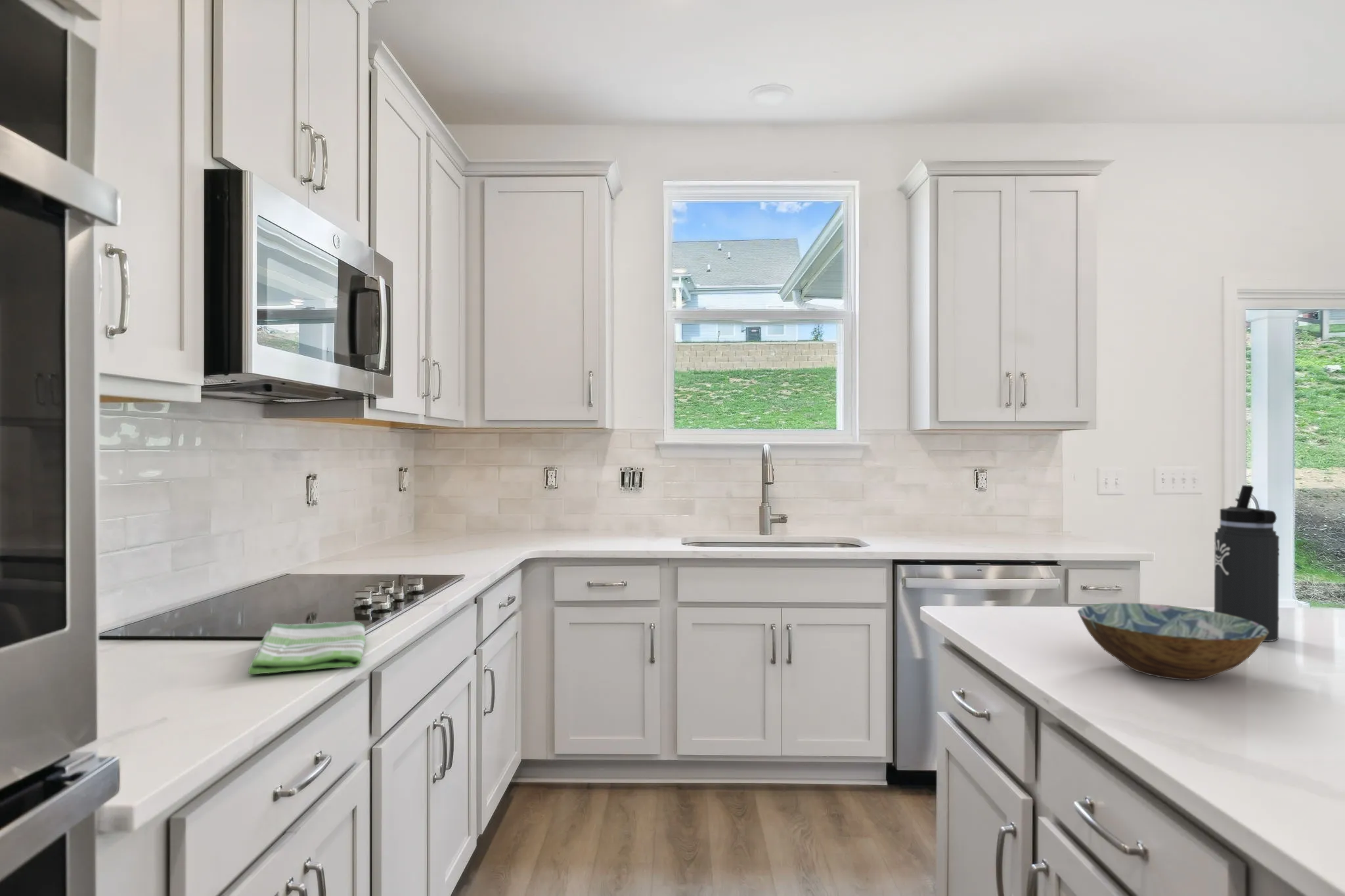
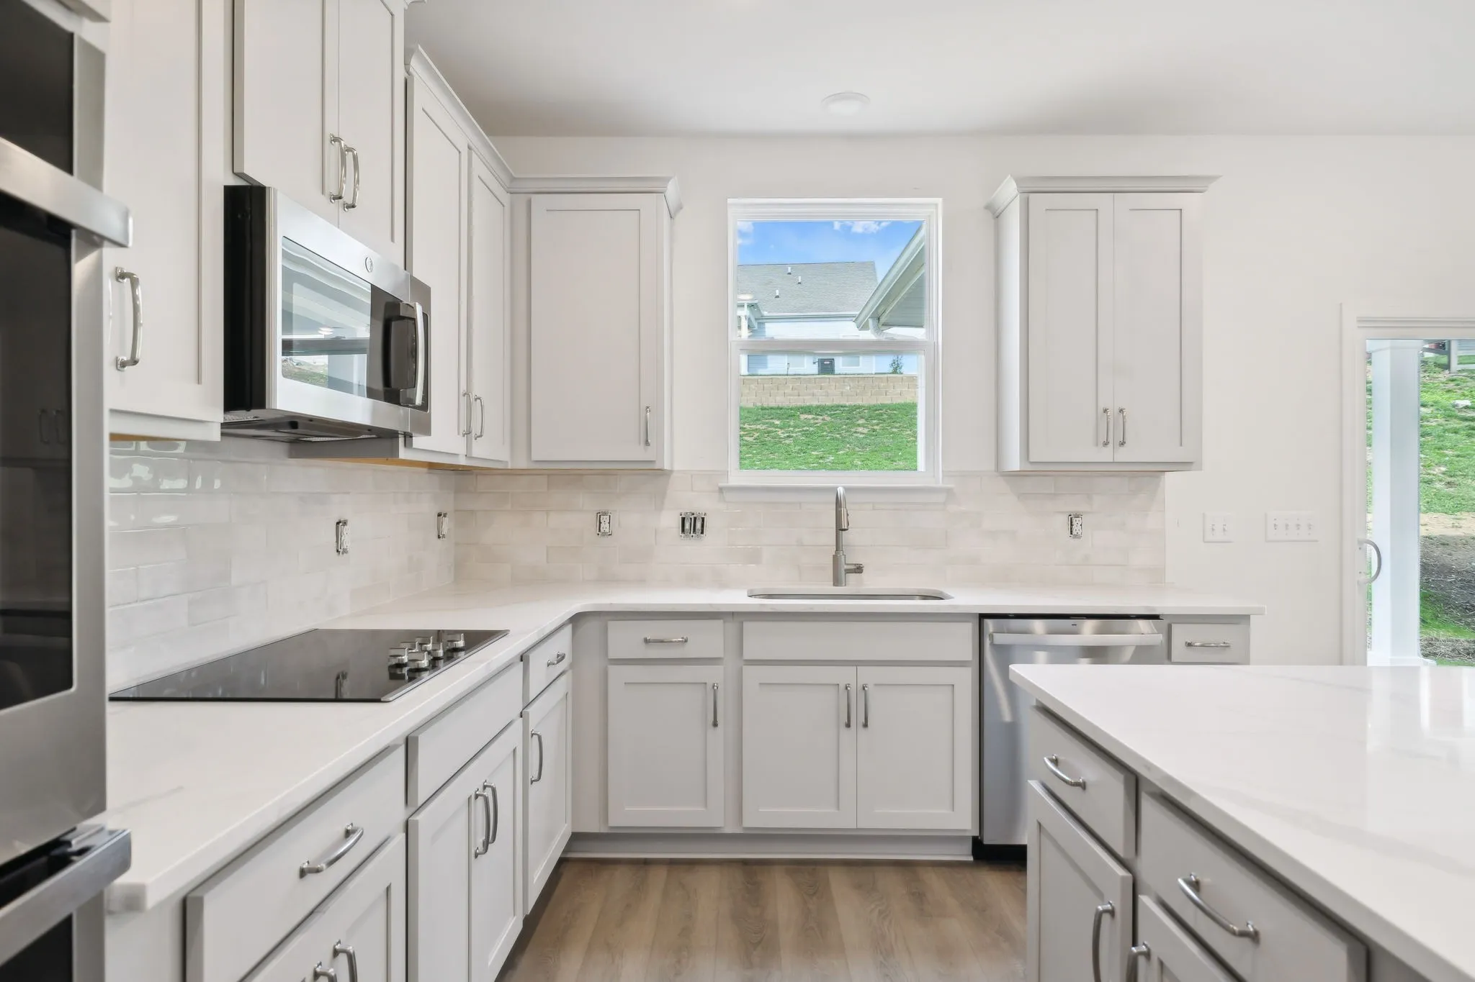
- bowl [1077,603,1269,681]
- thermos bottle [1213,484,1280,642]
- dish towel [248,621,366,675]
